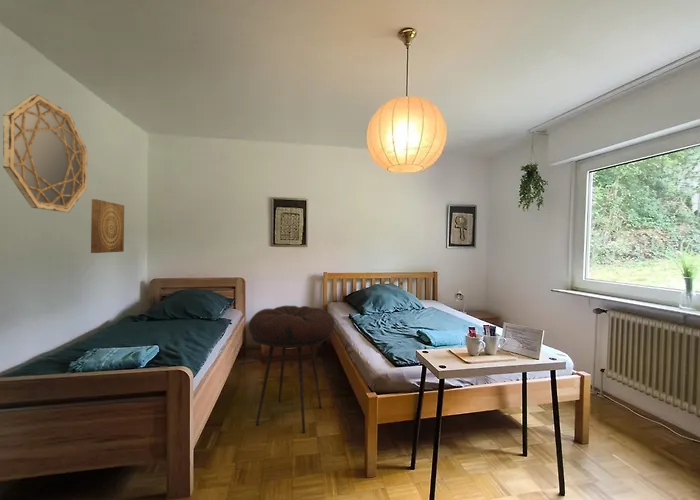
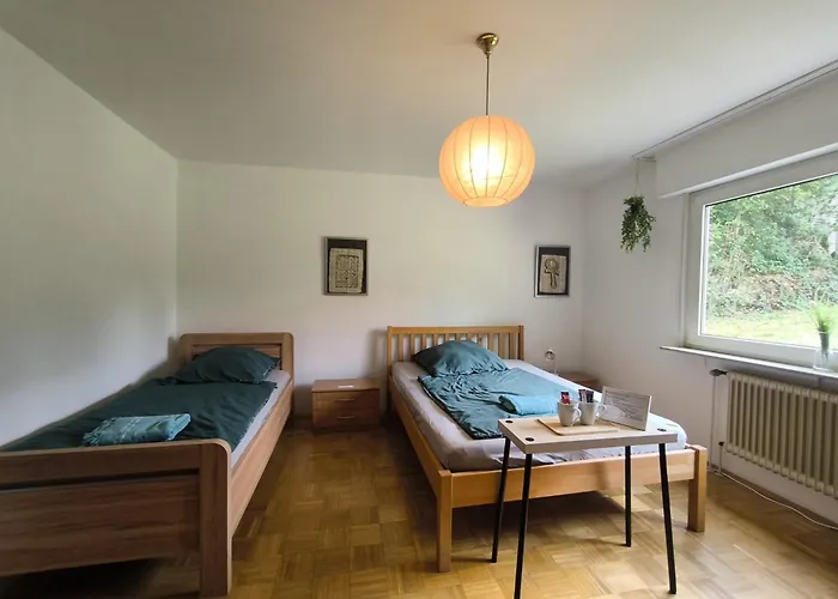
- wall art [90,198,125,254]
- stool [247,305,336,434]
- home mirror [2,93,88,213]
